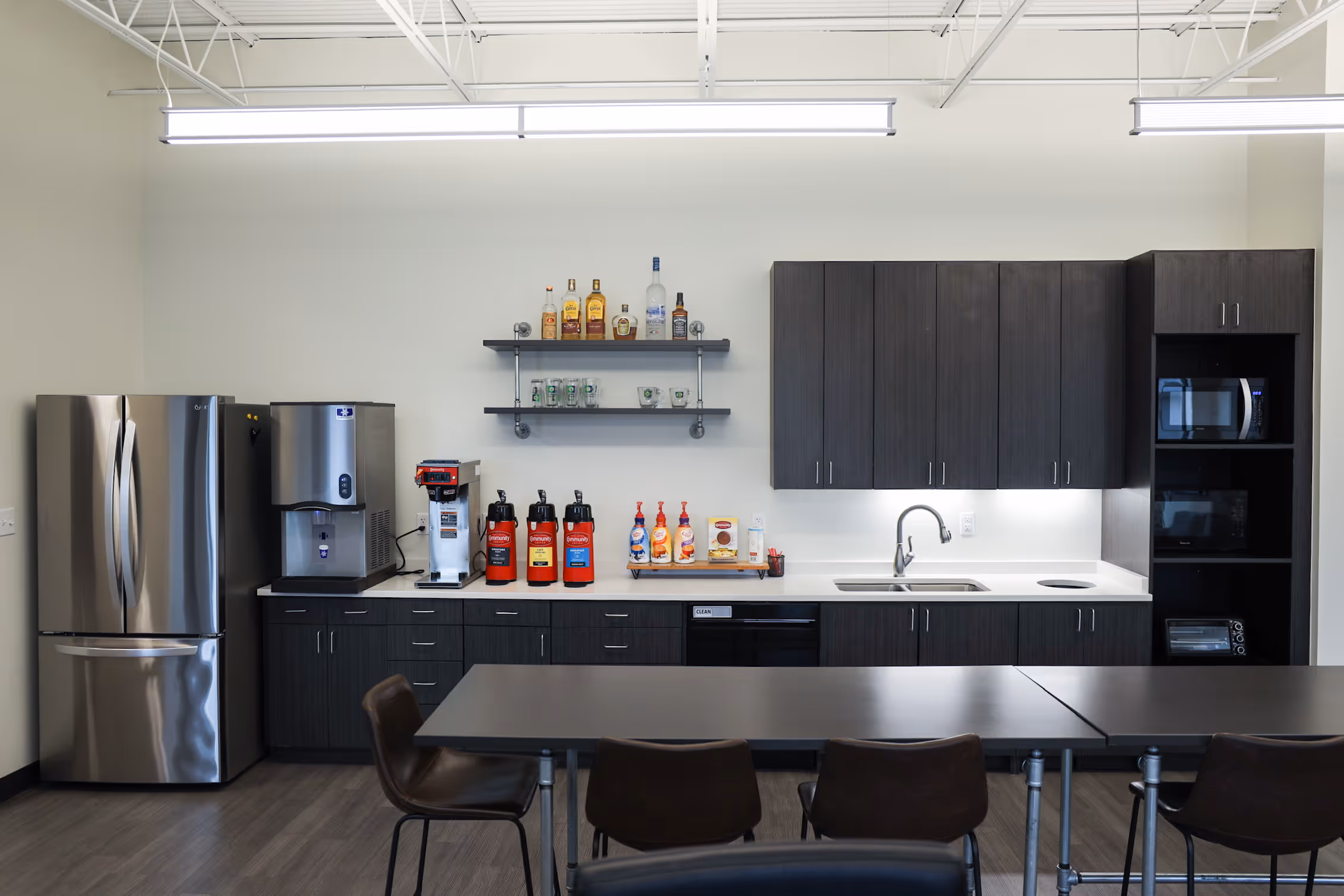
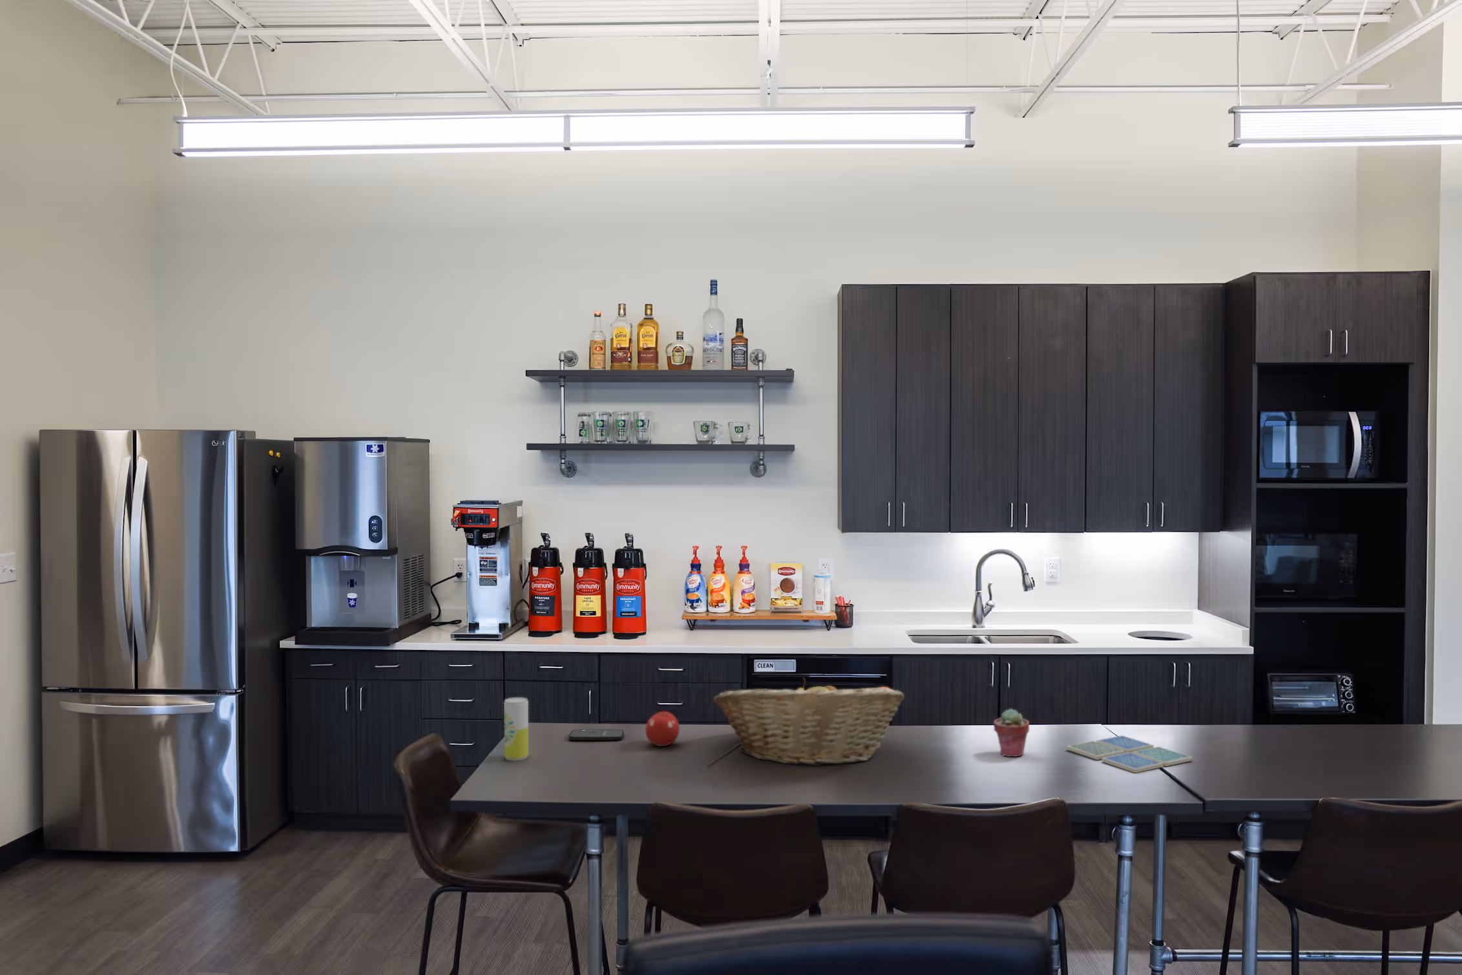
+ potted succulent [993,708,1030,757]
+ drink coaster [1066,735,1193,774]
+ smartphone [568,729,624,741]
+ fruit basket [713,677,905,766]
+ beverage can [504,696,529,762]
+ fruit [645,708,680,746]
